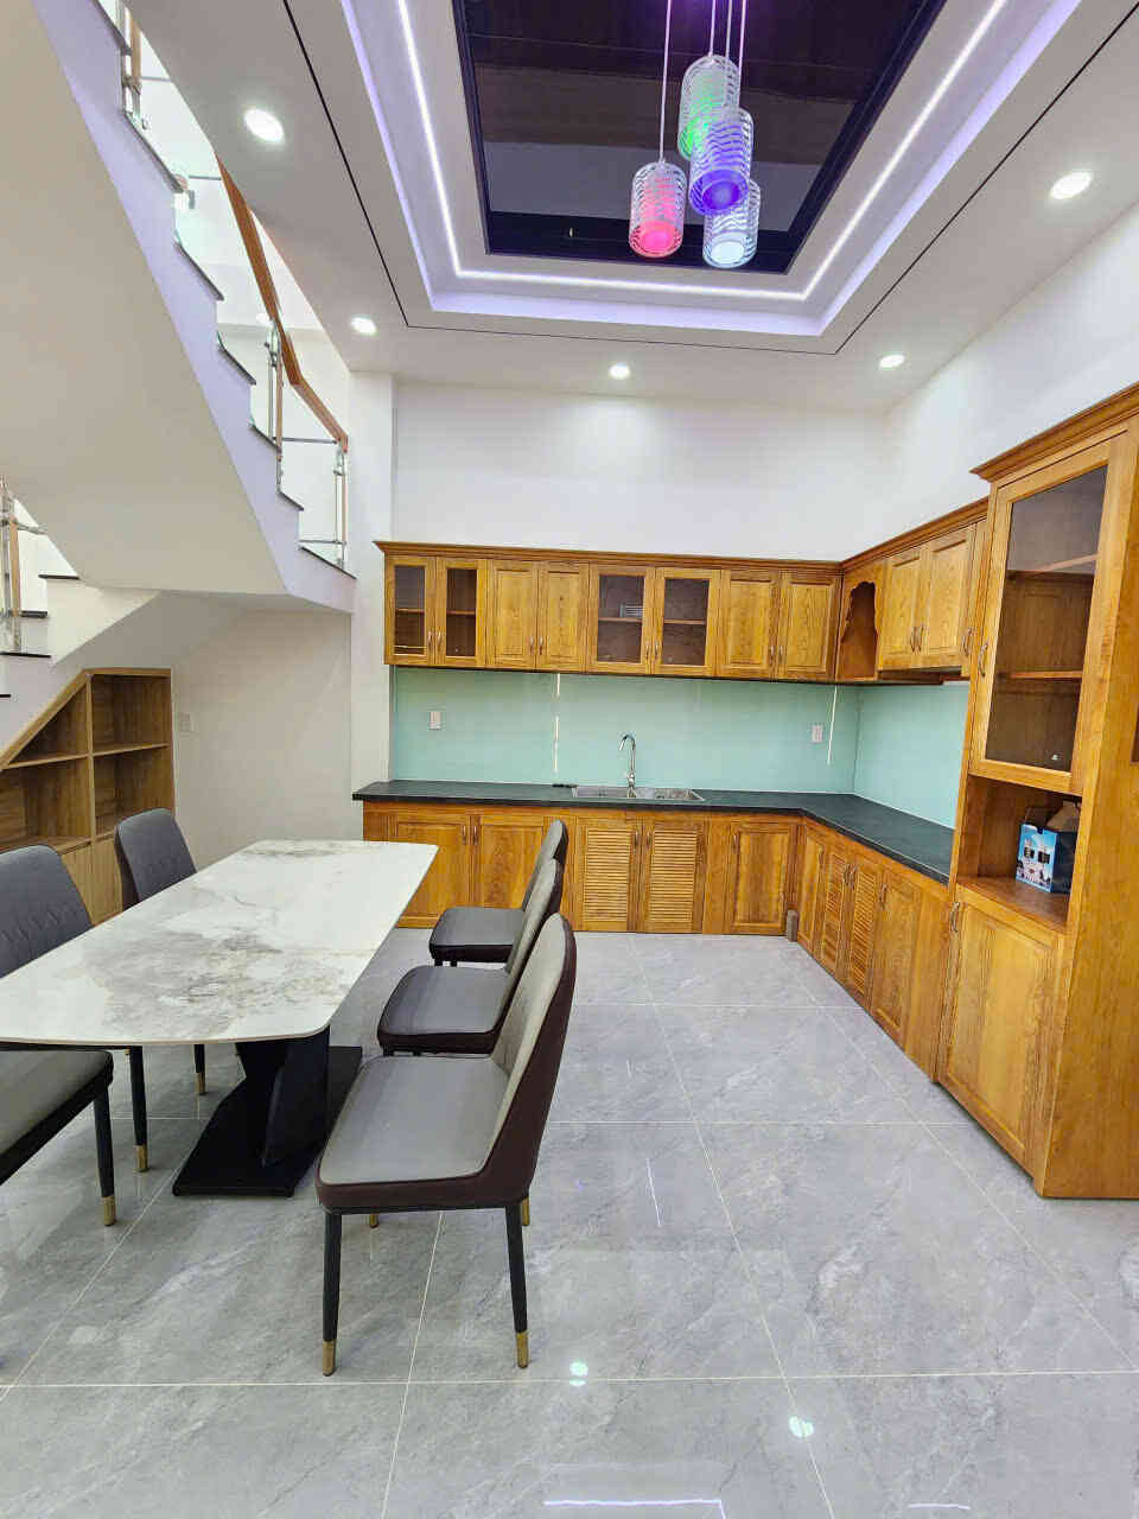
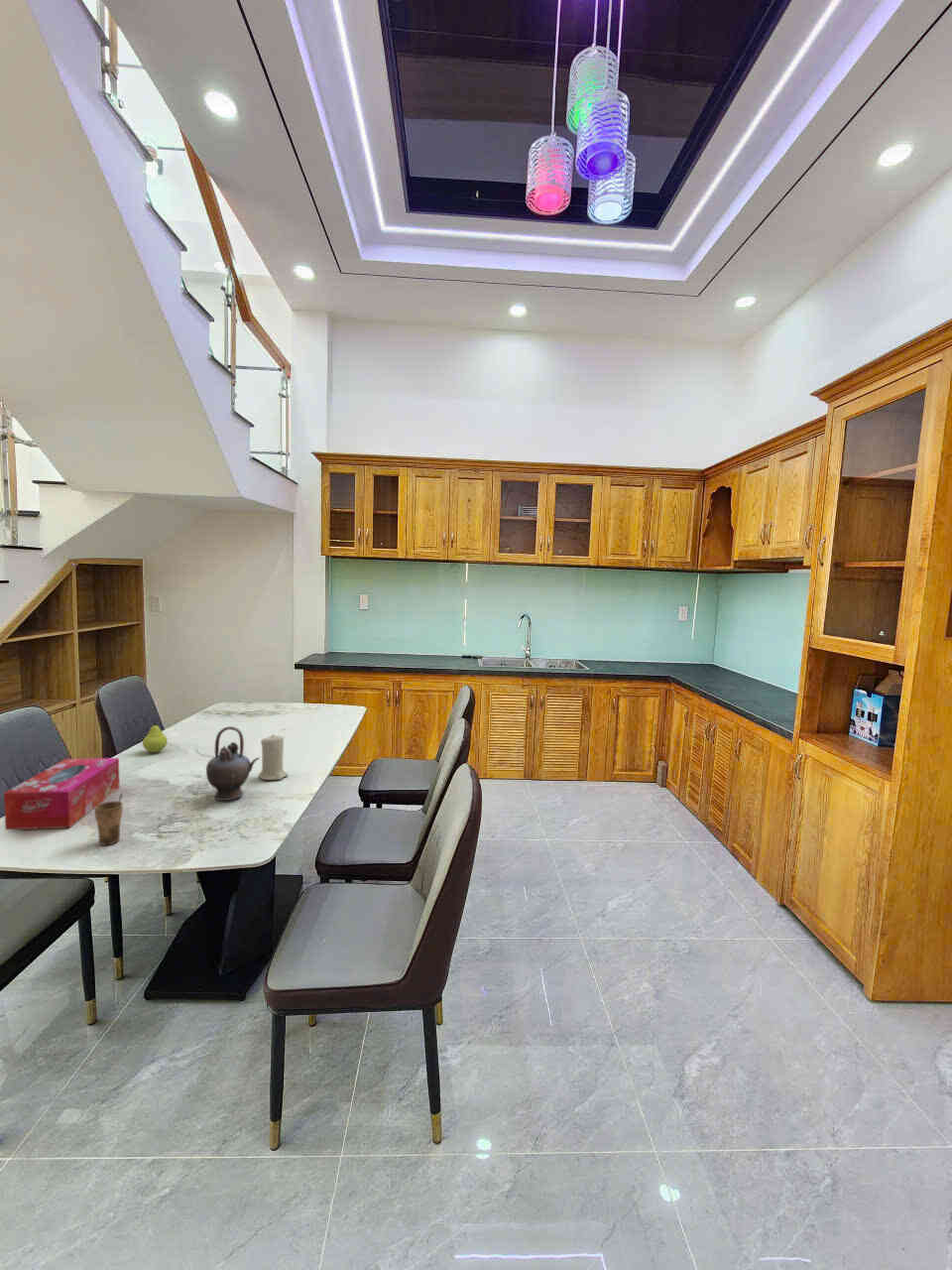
+ tissue box [3,757,120,830]
+ cup [93,793,124,846]
+ teapot [205,725,261,802]
+ candle [257,732,290,781]
+ fruit [142,720,169,753]
